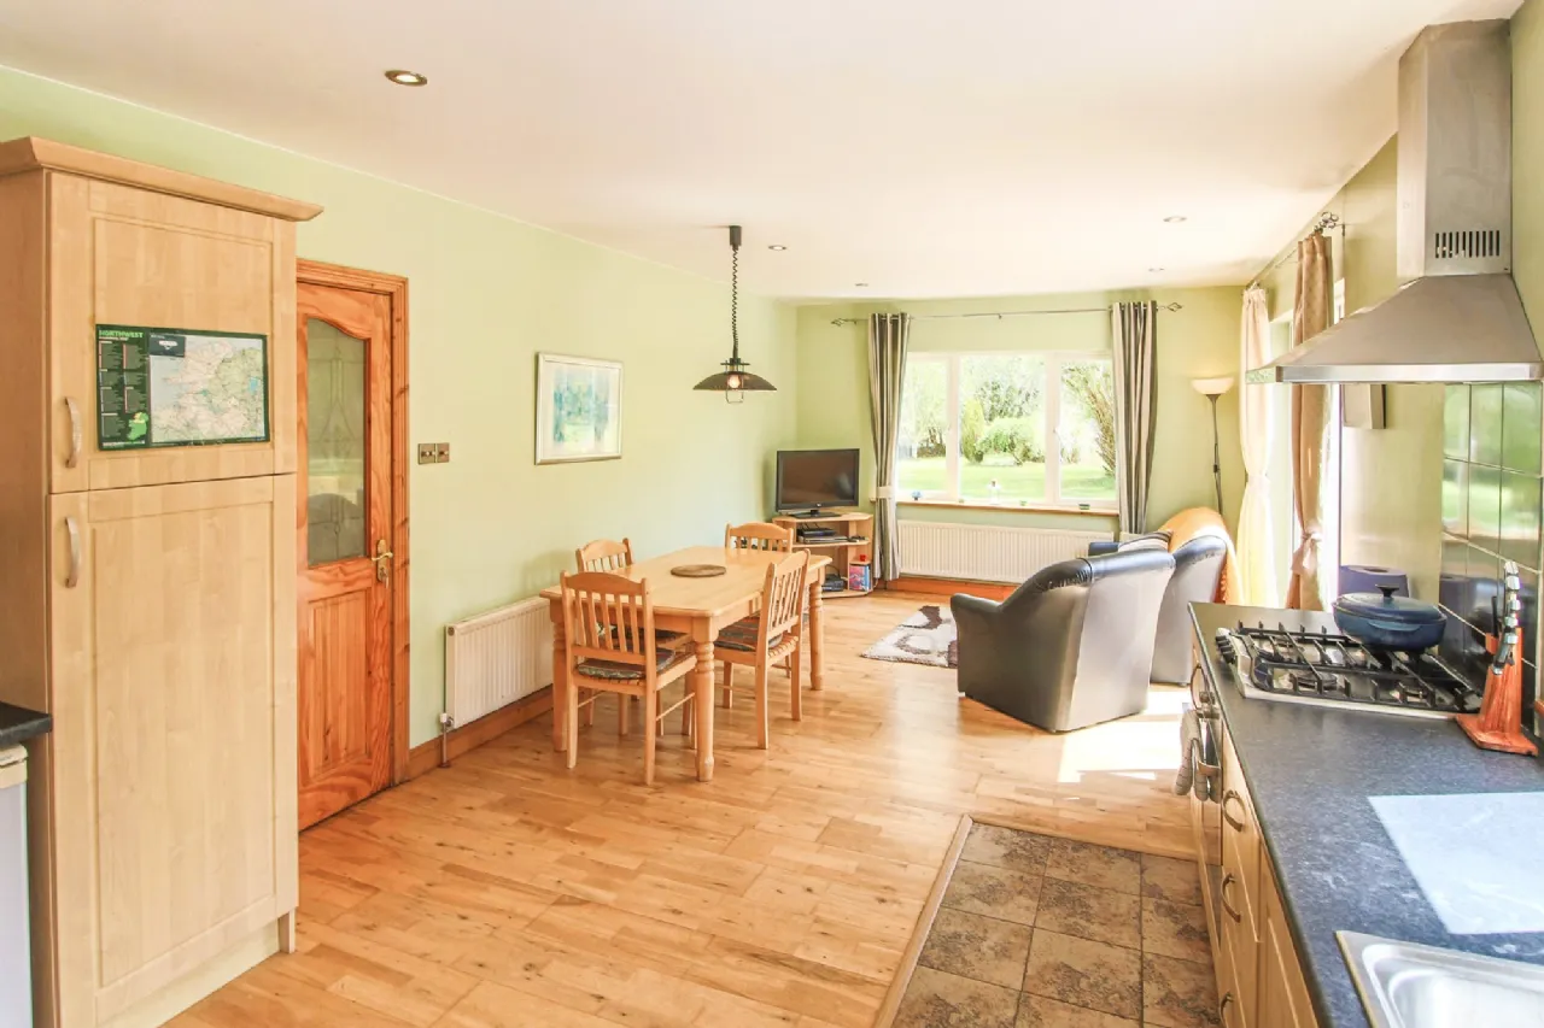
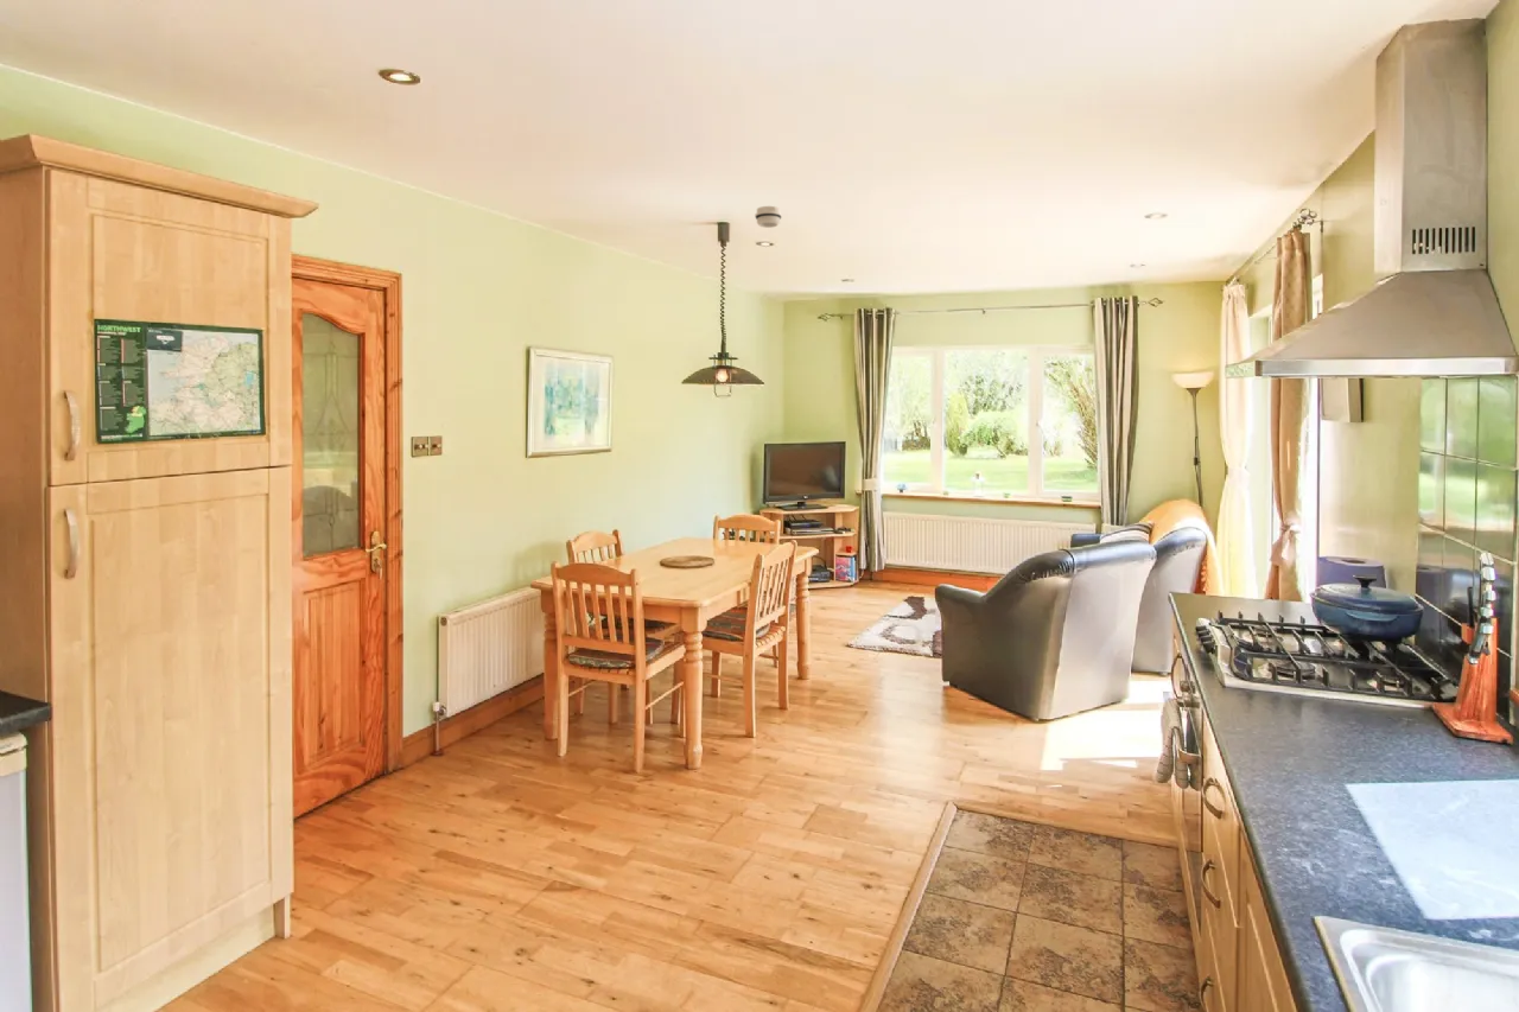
+ smoke detector [754,205,783,229]
